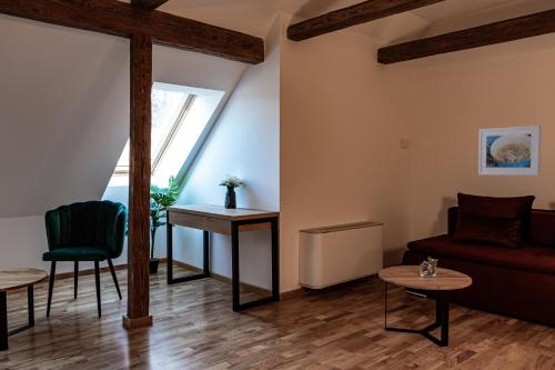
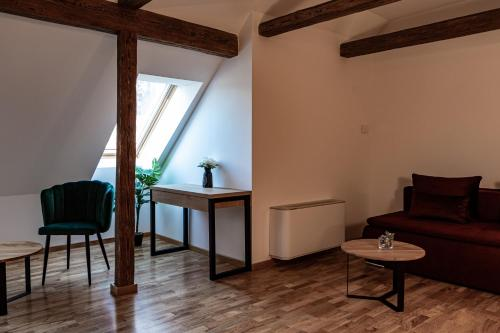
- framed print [477,124,542,177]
